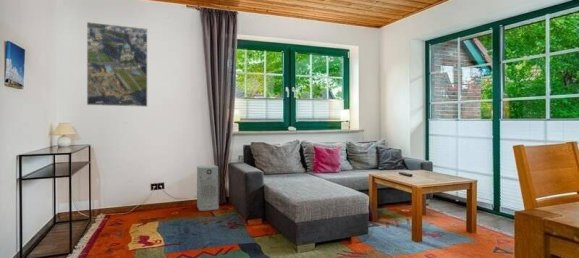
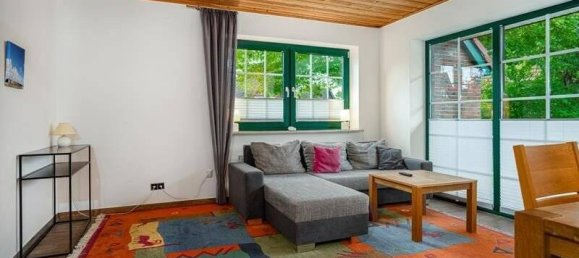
- air purifier [196,164,220,212]
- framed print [86,21,148,108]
